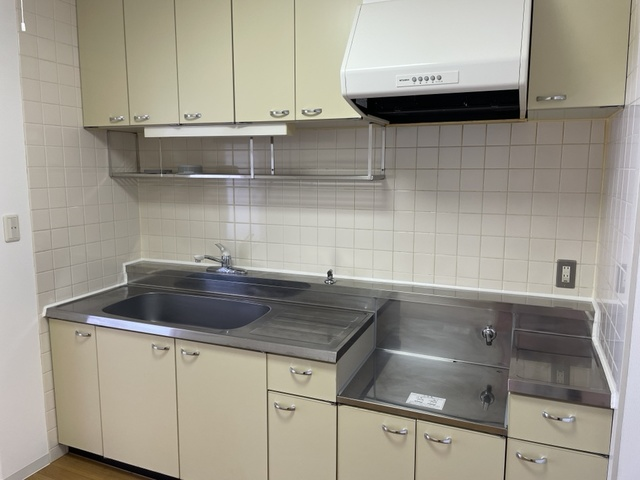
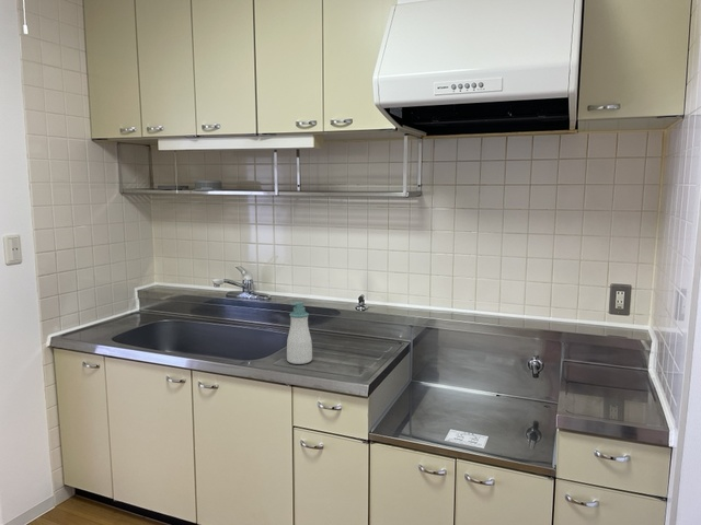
+ soap bottle [286,301,313,365]
